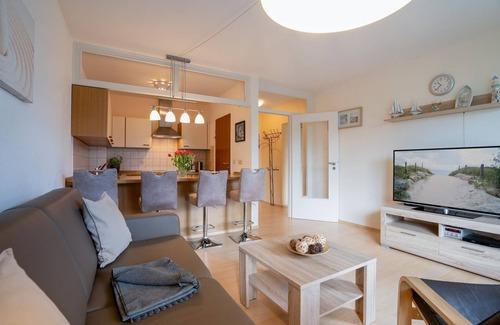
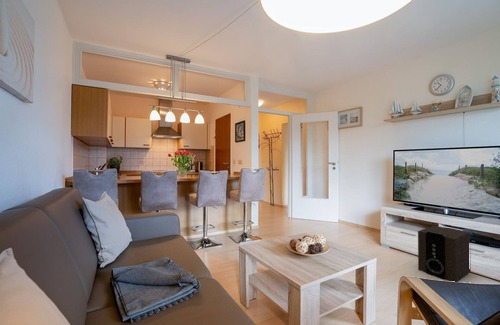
+ speaker [417,225,472,283]
